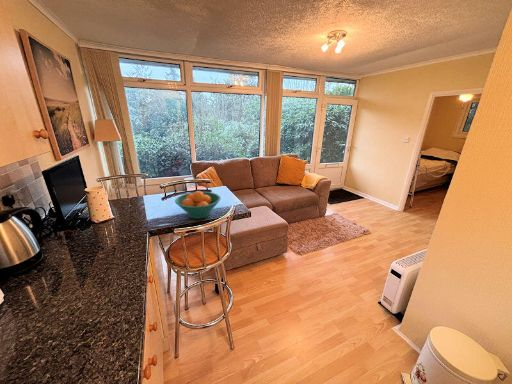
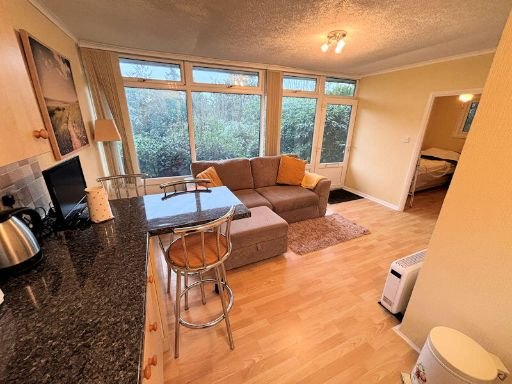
- fruit bowl [174,190,222,220]
